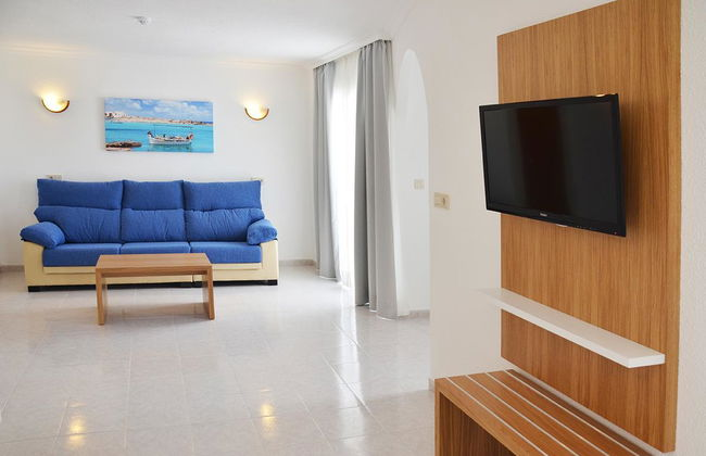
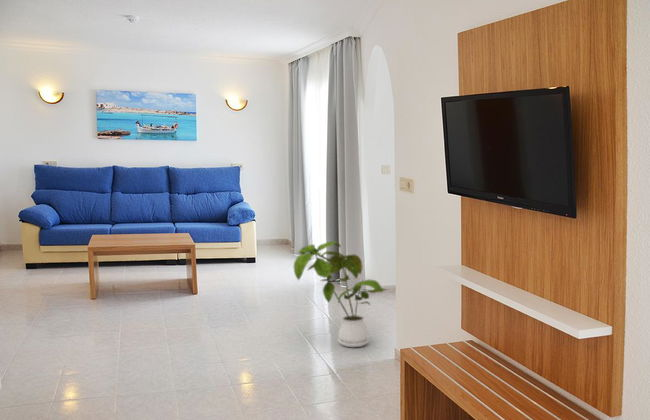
+ house plant [293,240,390,348]
